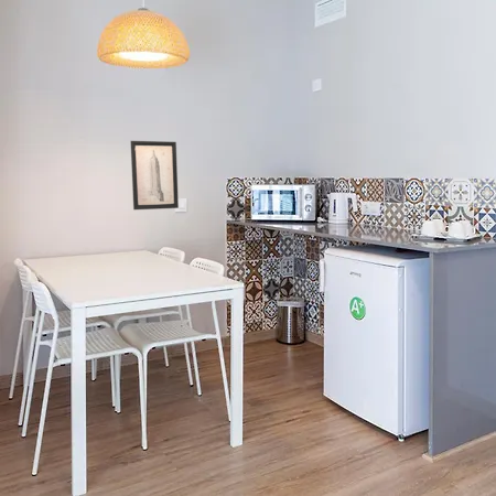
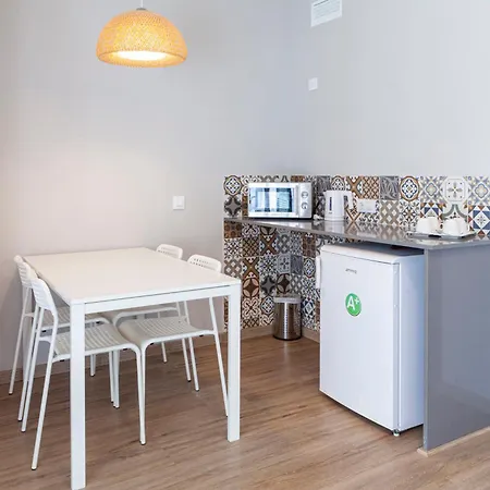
- wall art [130,140,180,211]
